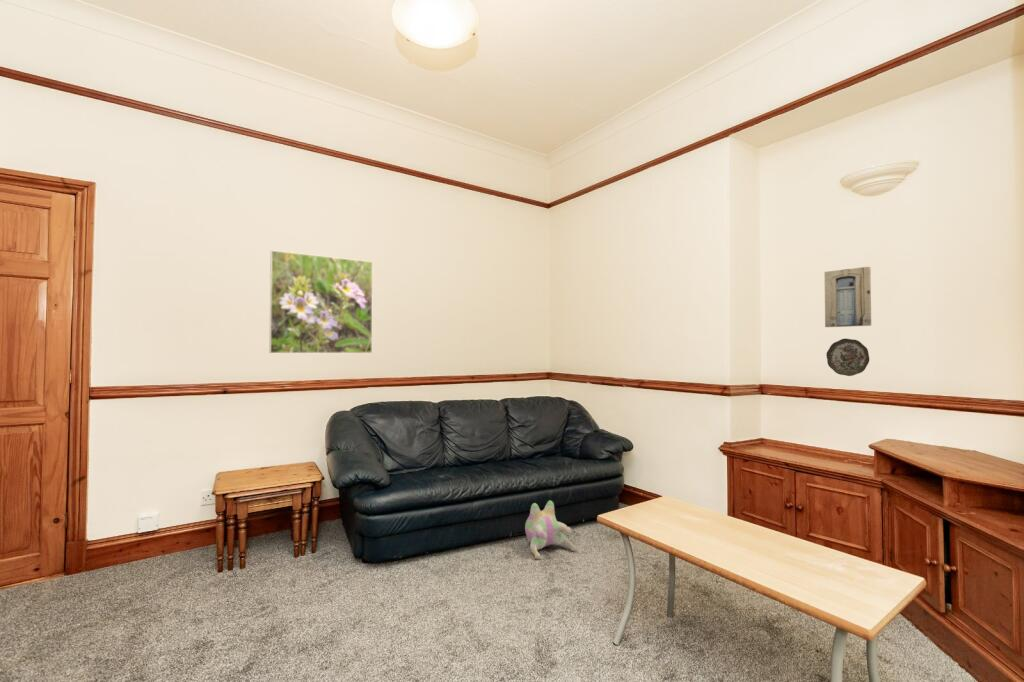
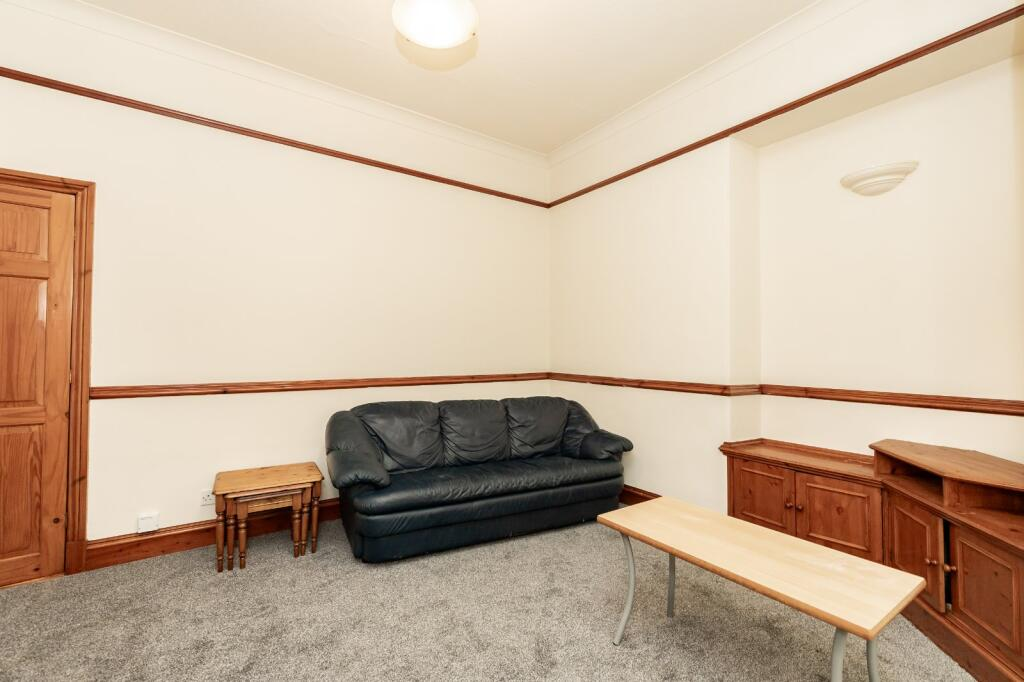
- plush toy [524,500,577,560]
- decorative plate [825,338,870,377]
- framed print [268,249,374,354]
- wall art [824,266,872,328]
